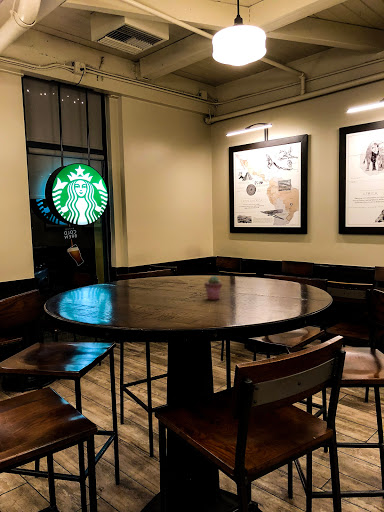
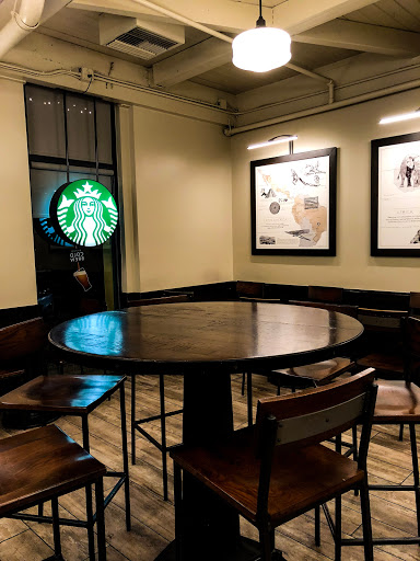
- potted succulent [203,275,223,301]
